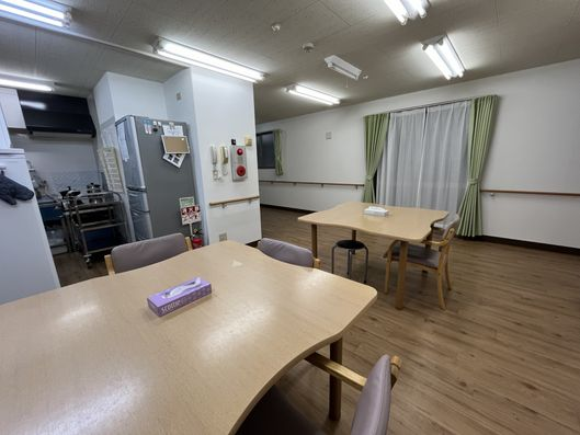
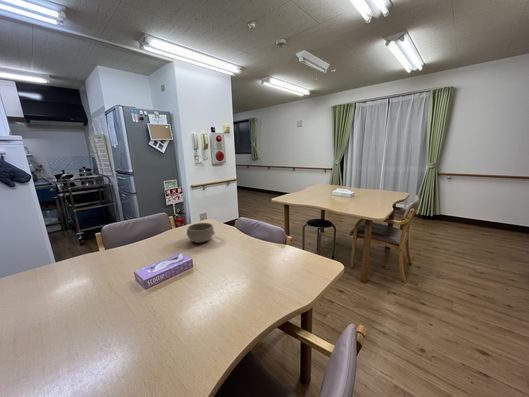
+ bowl [186,222,216,244]
